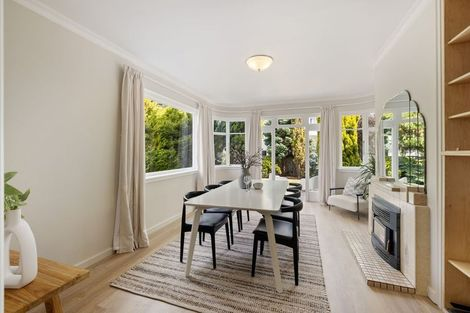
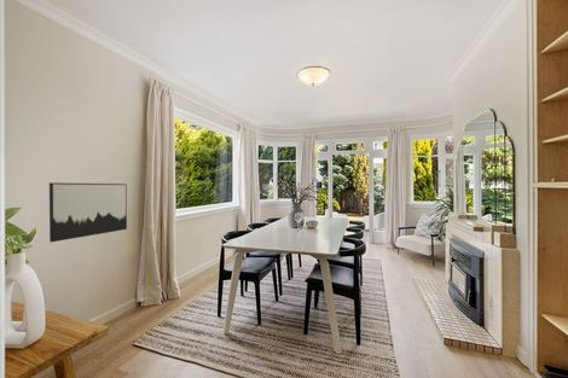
+ wall art [48,181,128,243]
